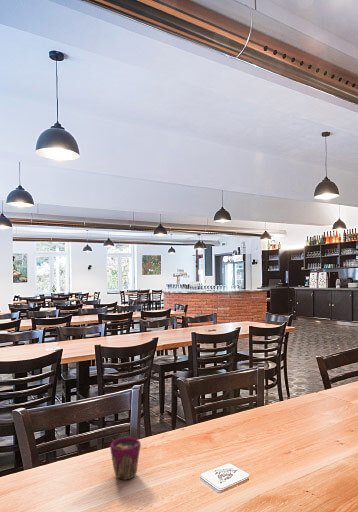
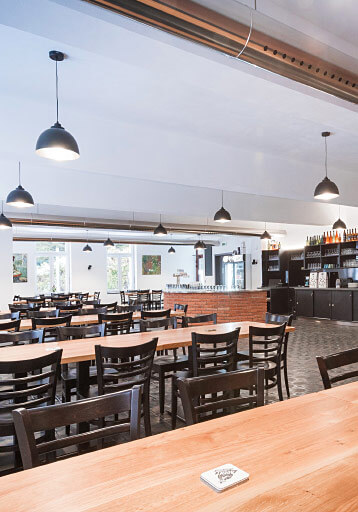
- cup [109,436,142,481]
